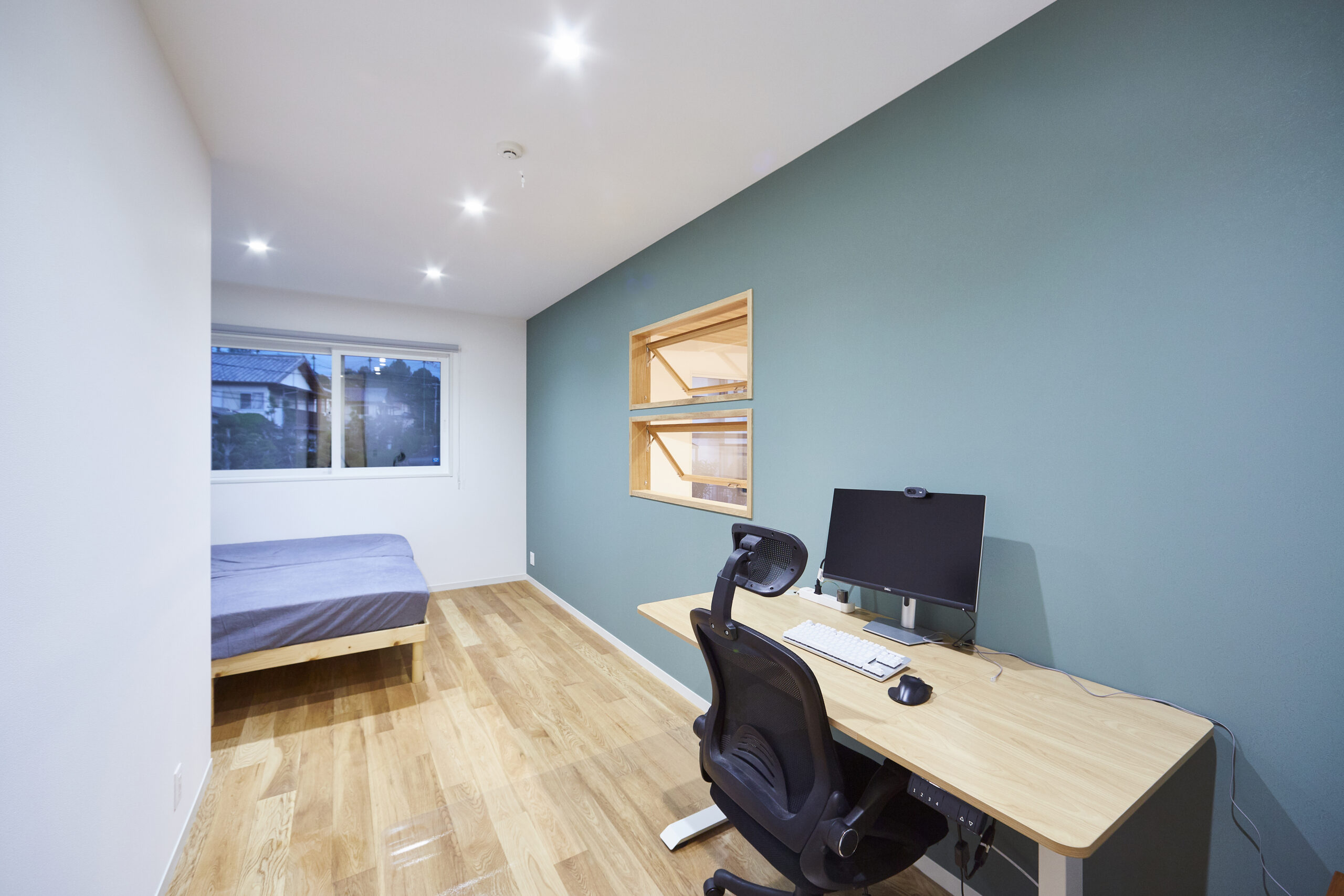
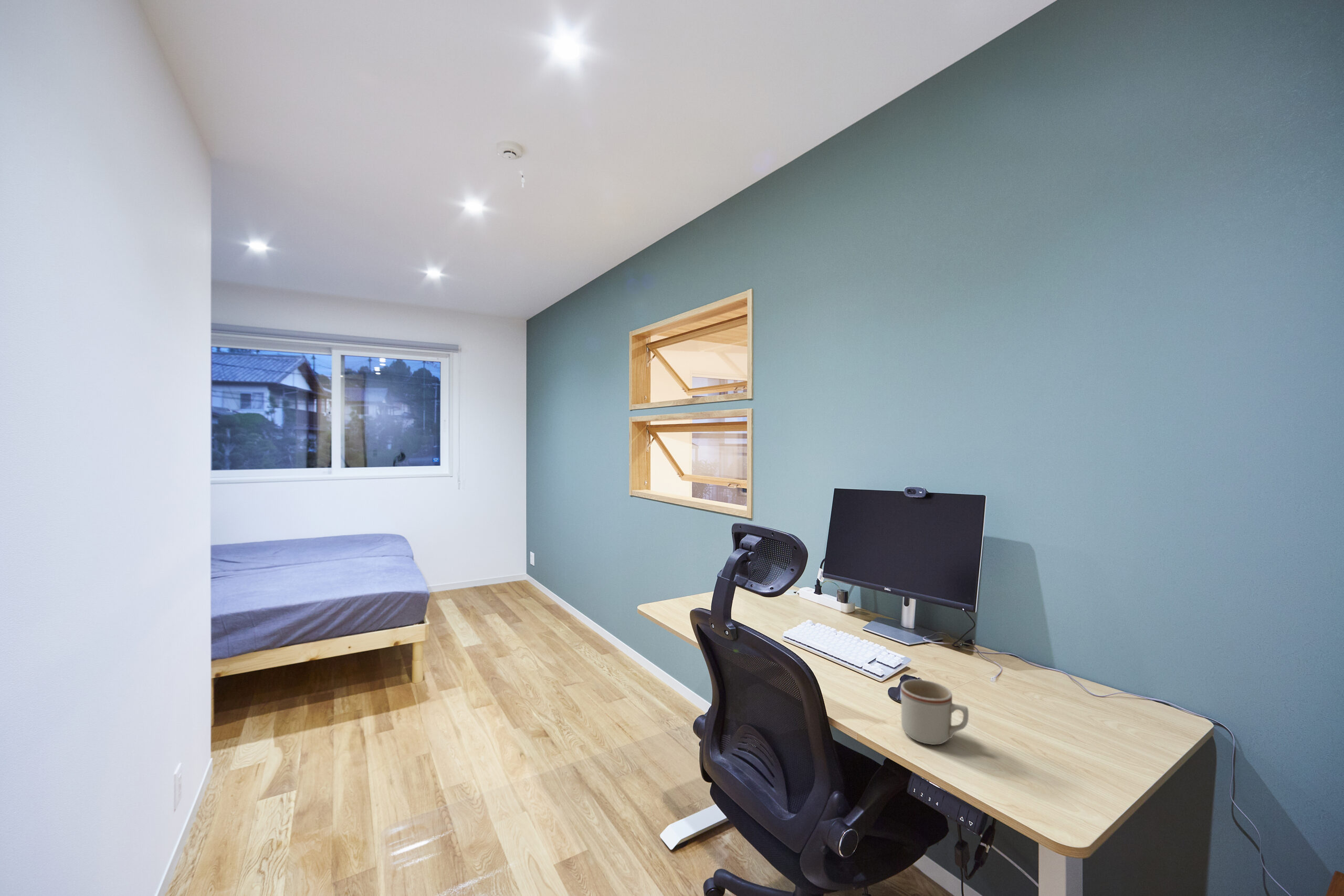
+ mug [900,679,969,745]
